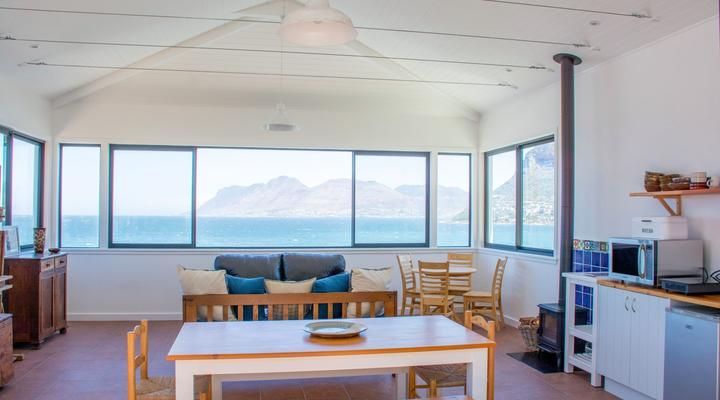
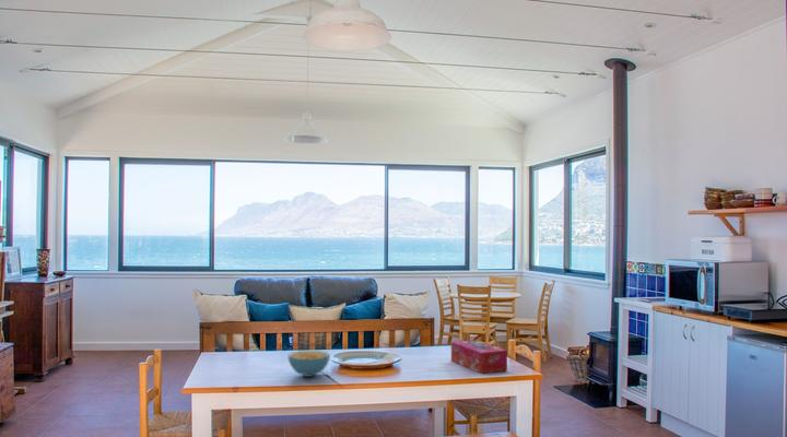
+ cereal bowl [286,350,331,378]
+ tissue box [450,339,508,375]
